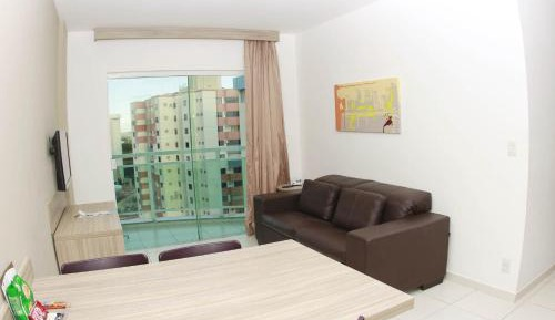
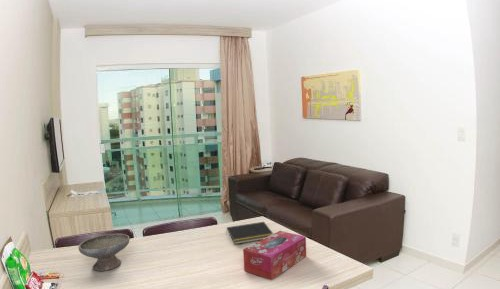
+ notepad [225,221,274,245]
+ tissue box [242,230,307,281]
+ bowl [78,233,131,272]
